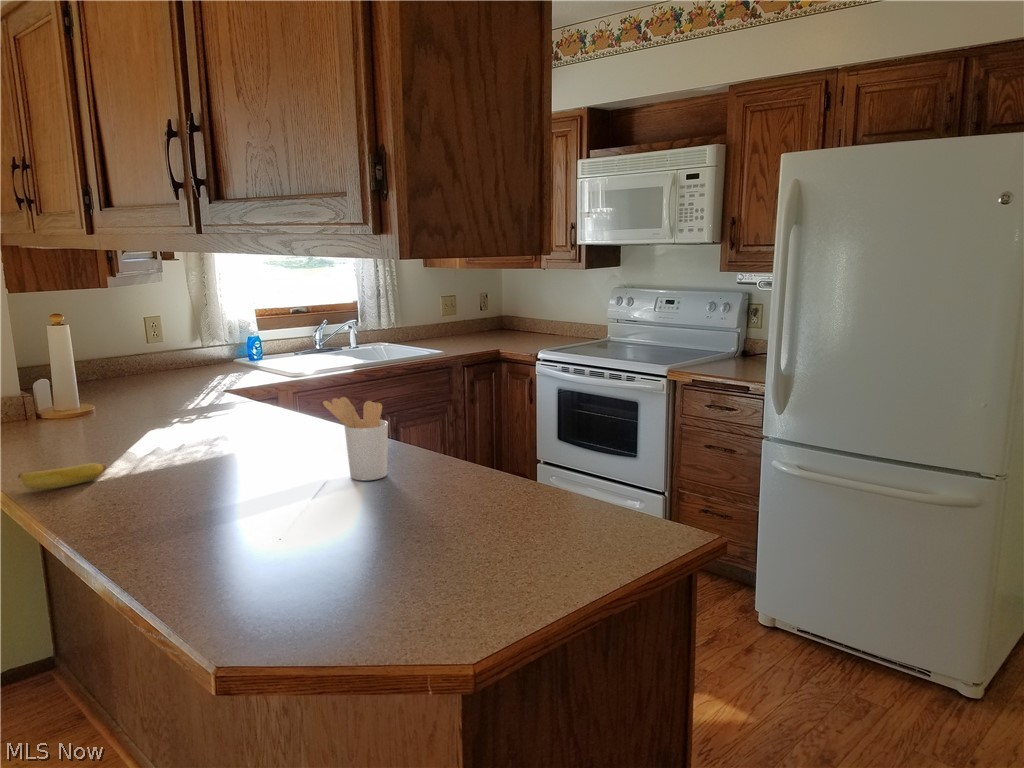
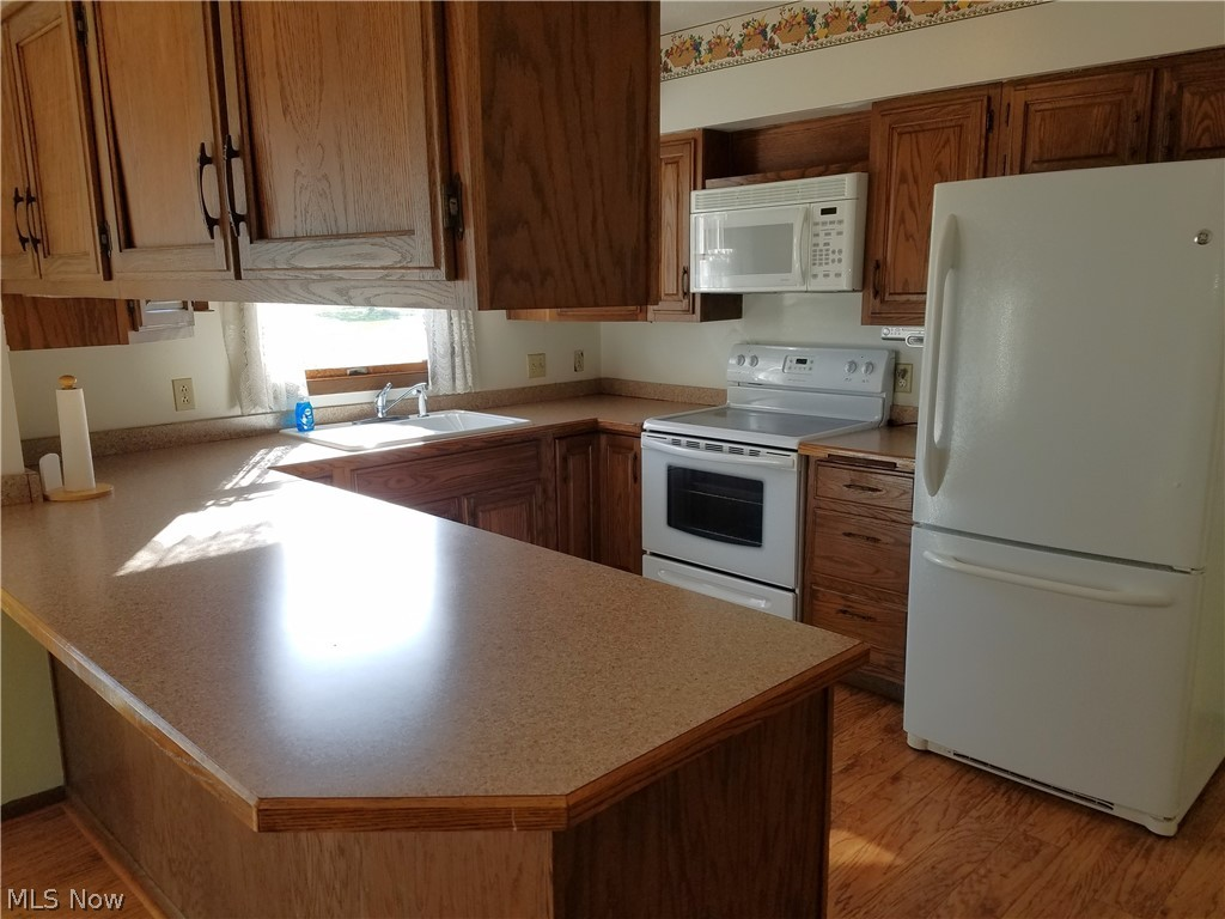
- banana [17,462,107,490]
- utensil holder [322,396,389,482]
